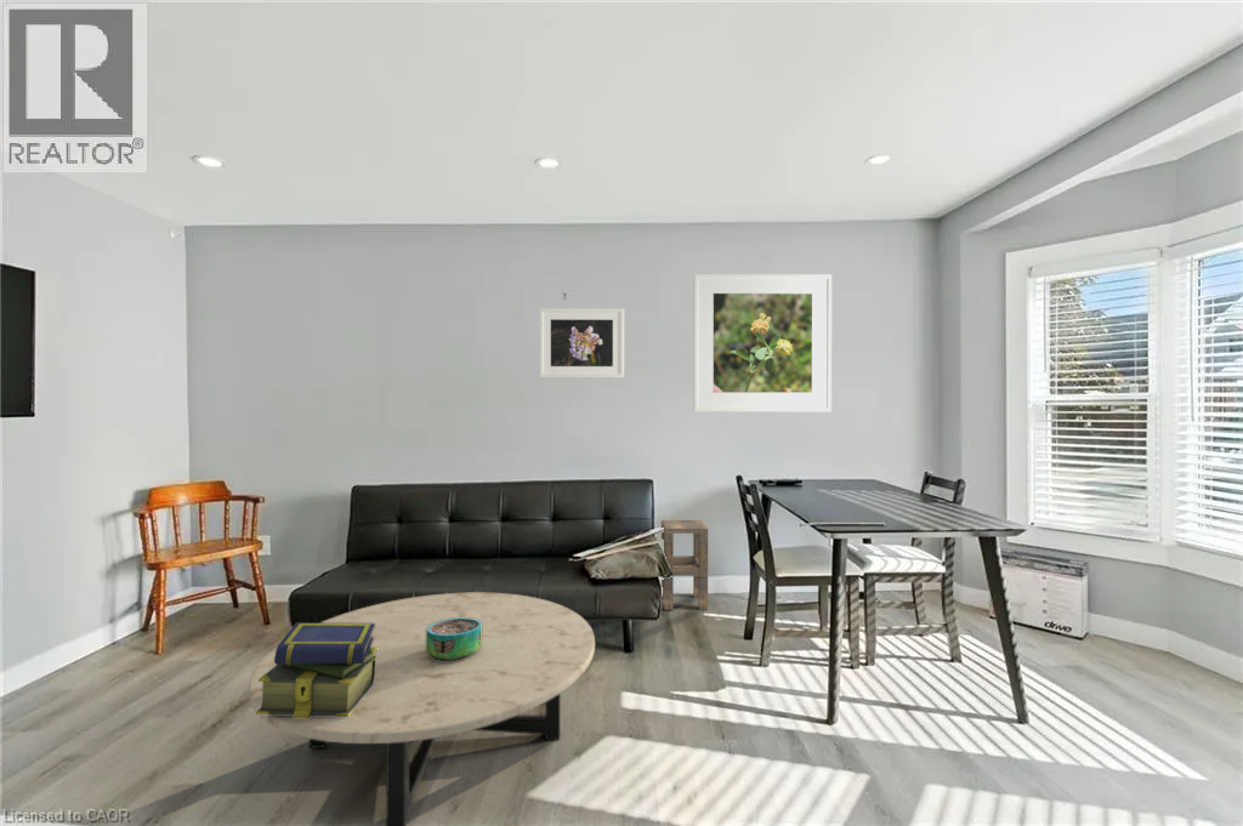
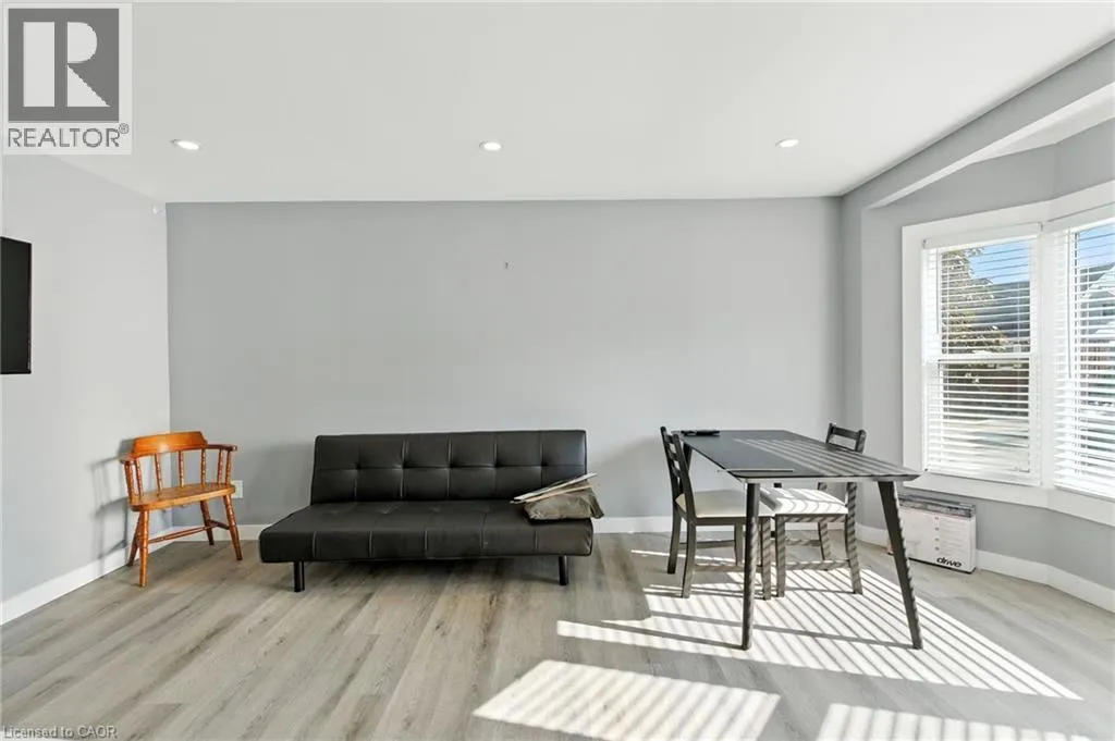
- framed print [692,273,833,414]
- decorative bowl [426,617,482,661]
- side table [660,519,709,611]
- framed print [538,307,625,378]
- coffee table [248,591,596,826]
- stack of books [255,621,379,719]
